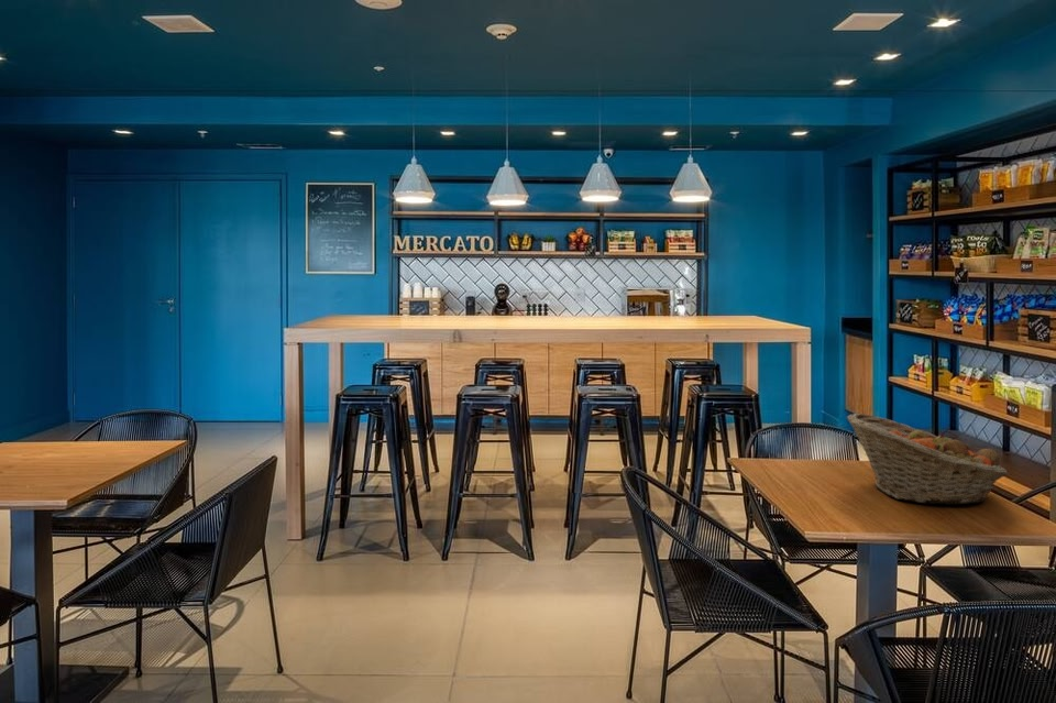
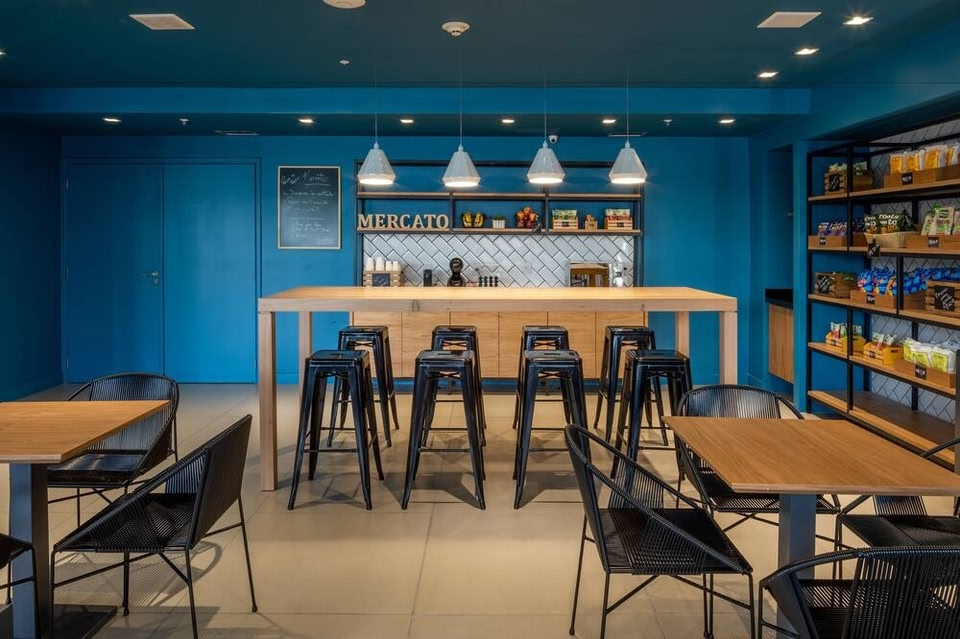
- fruit basket [845,413,1009,505]
